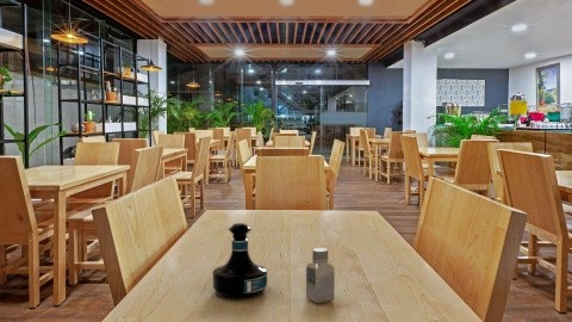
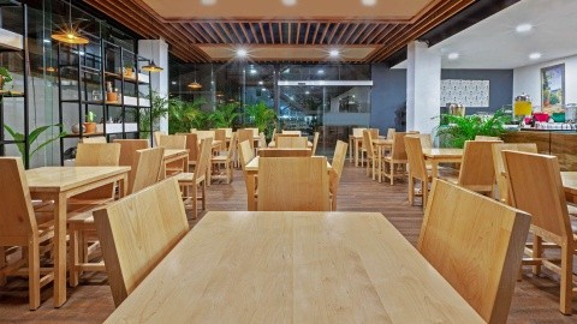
- saltshaker [305,247,336,304]
- tequila bottle [212,222,268,301]
